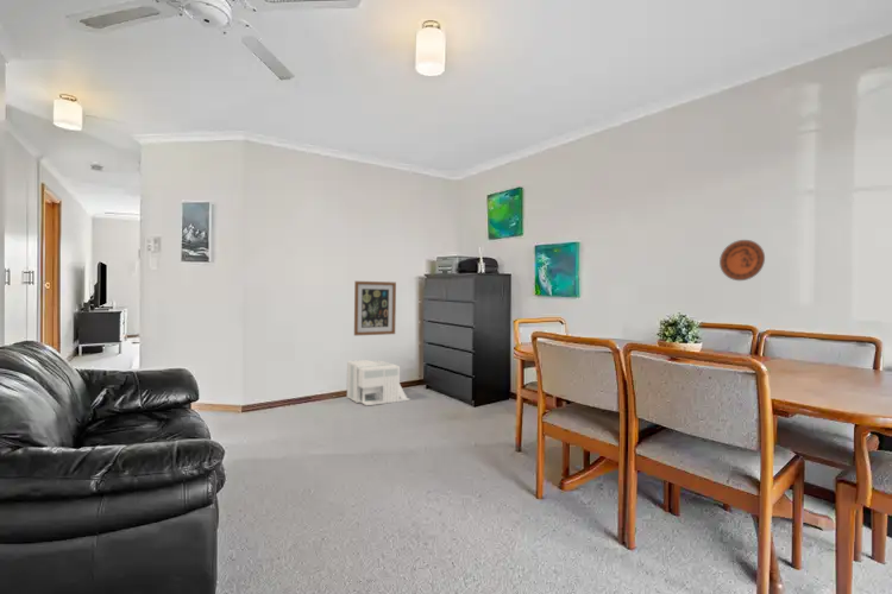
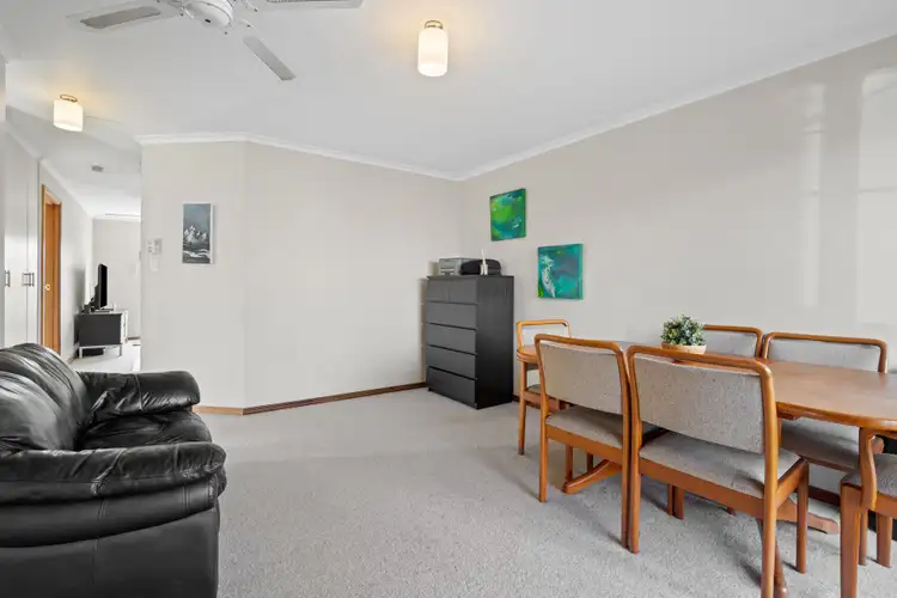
- decorative plate [718,239,766,282]
- wall art [353,280,397,337]
- architectural model [346,359,412,406]
